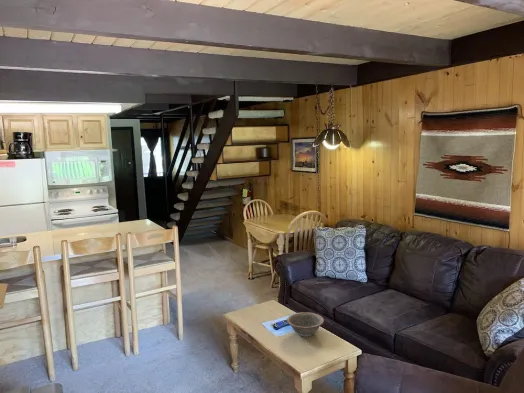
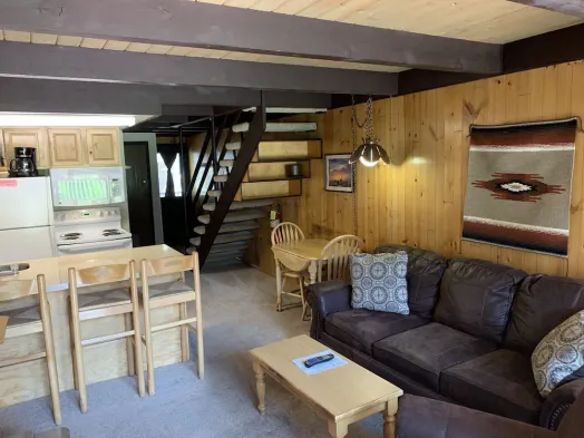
- decorative bowl [286,311,325,338]
